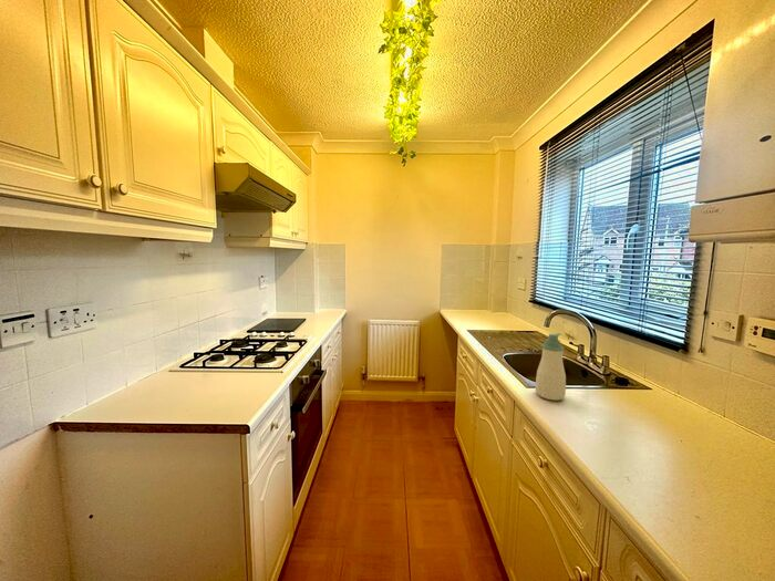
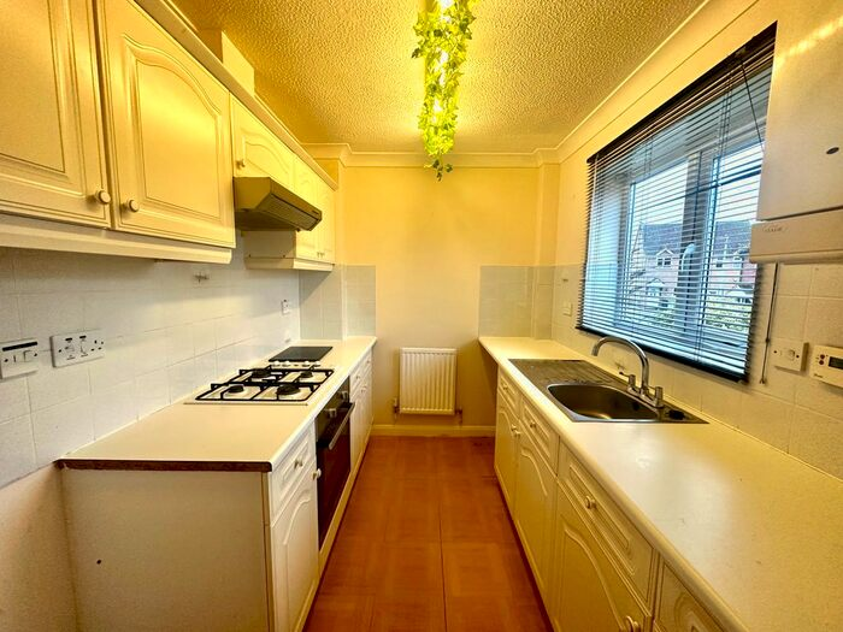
- soap bottle [535,332,567,402]
